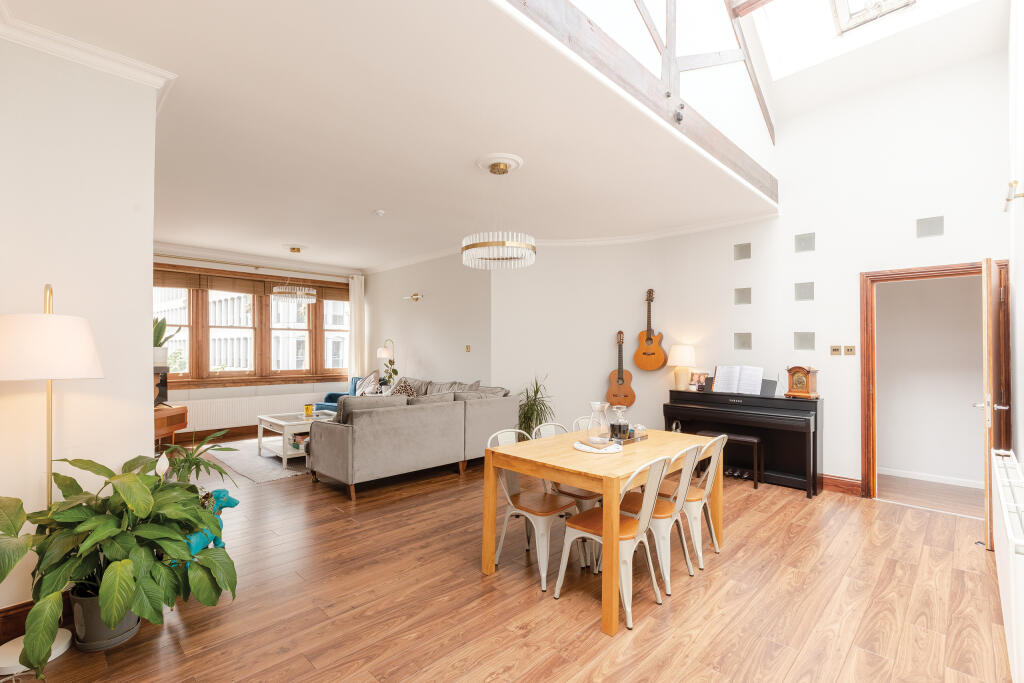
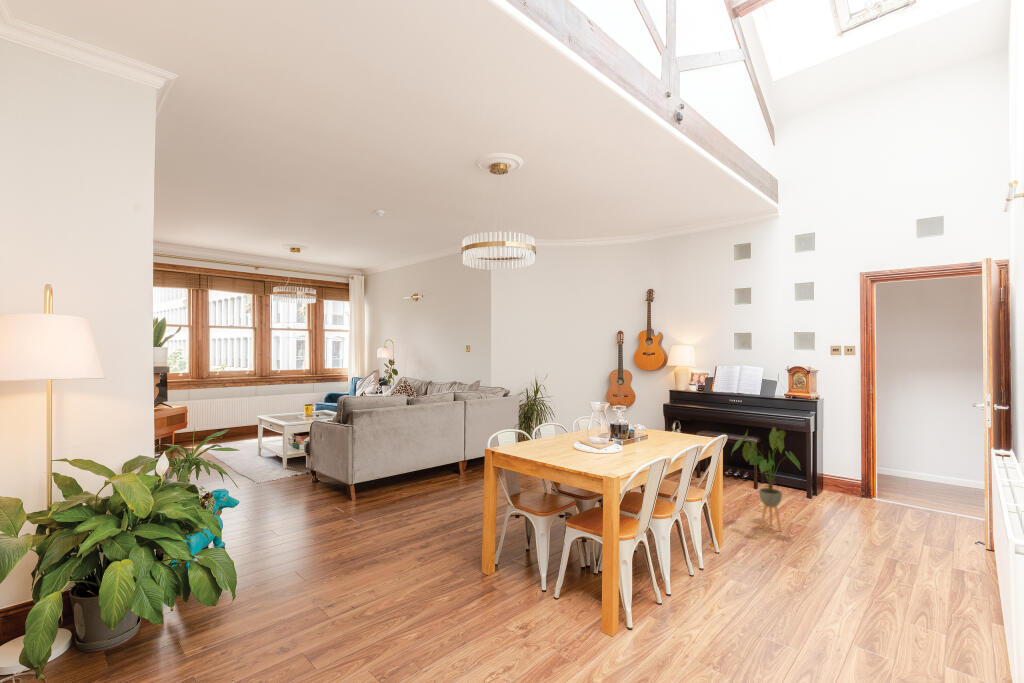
+ house plant [730,426,801,532]
